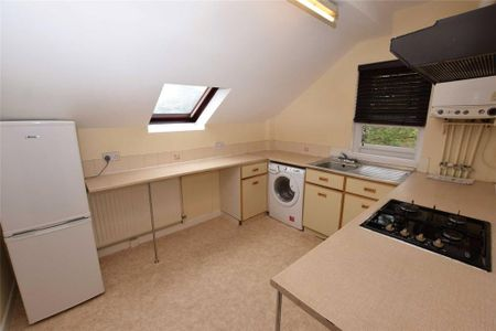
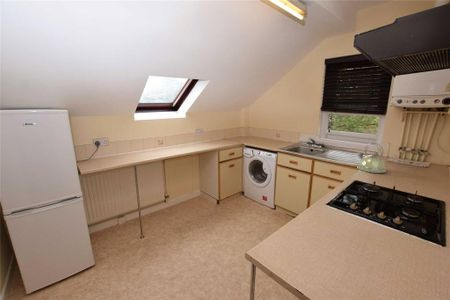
+ kettle [356,142,387,174]
